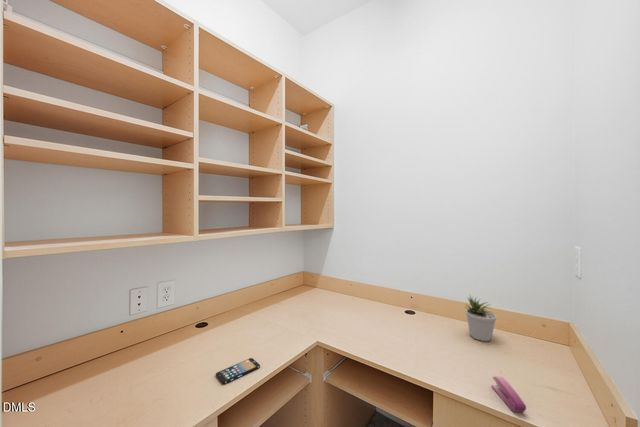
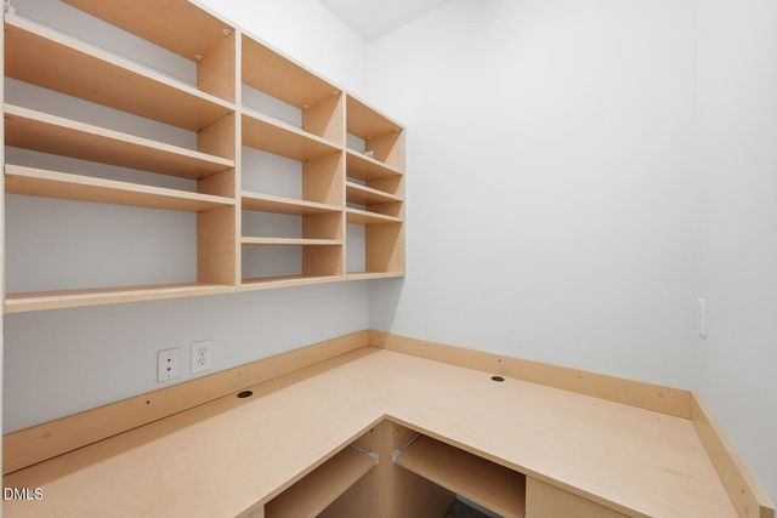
- smartphone [215,357,261,385]
- potted plant [464,294,497,342]
- stapler [490,375,527,413]
